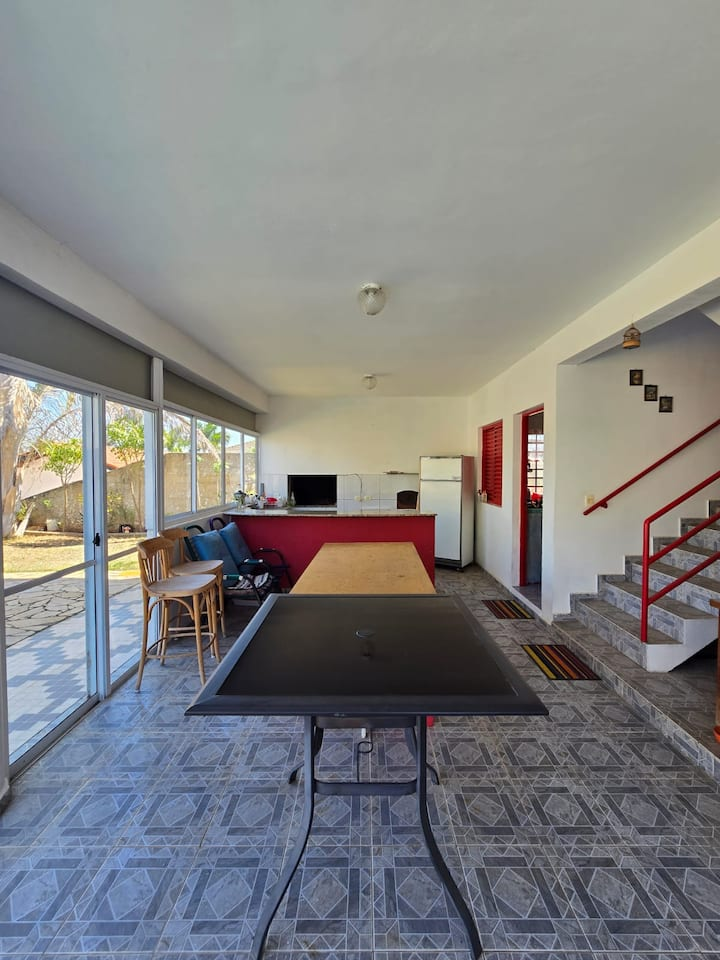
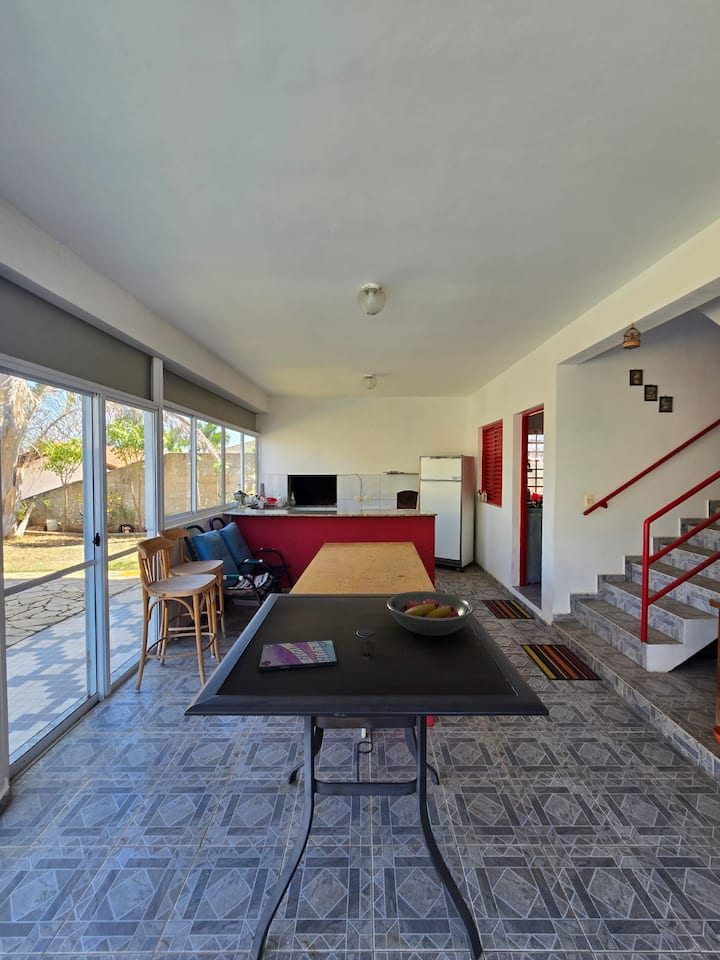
+ video game case [258,638,338,672]
+ fruit bowl [386,590,475,637]
